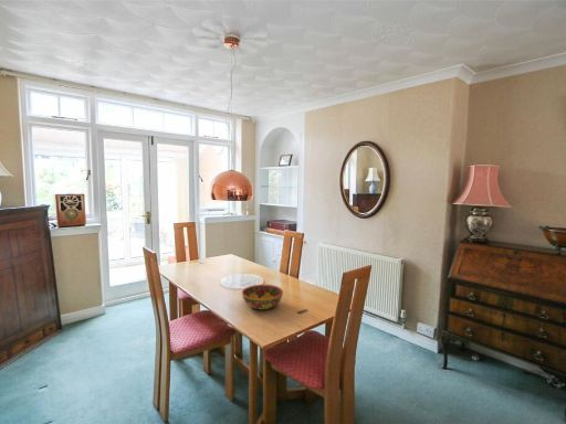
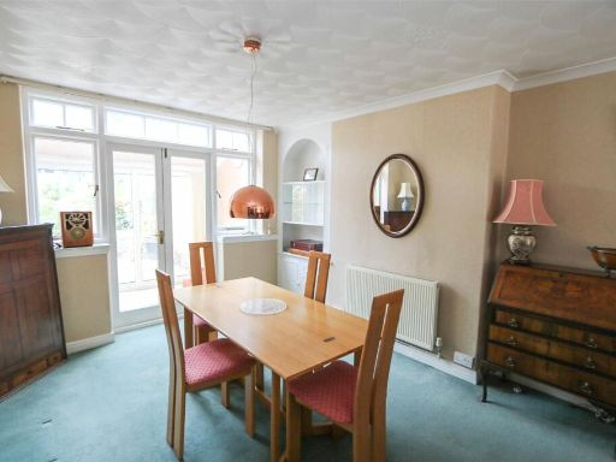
- bowl [241,284,284,311]
